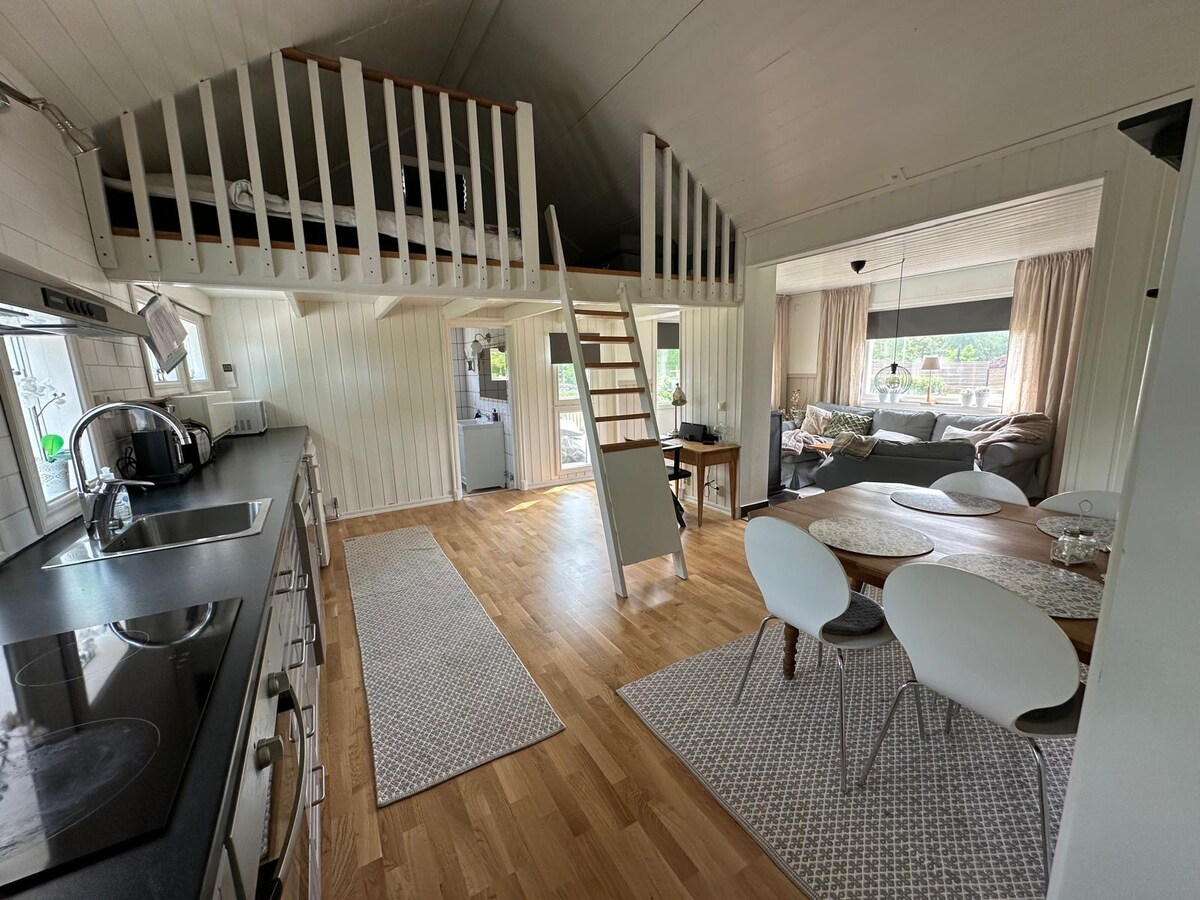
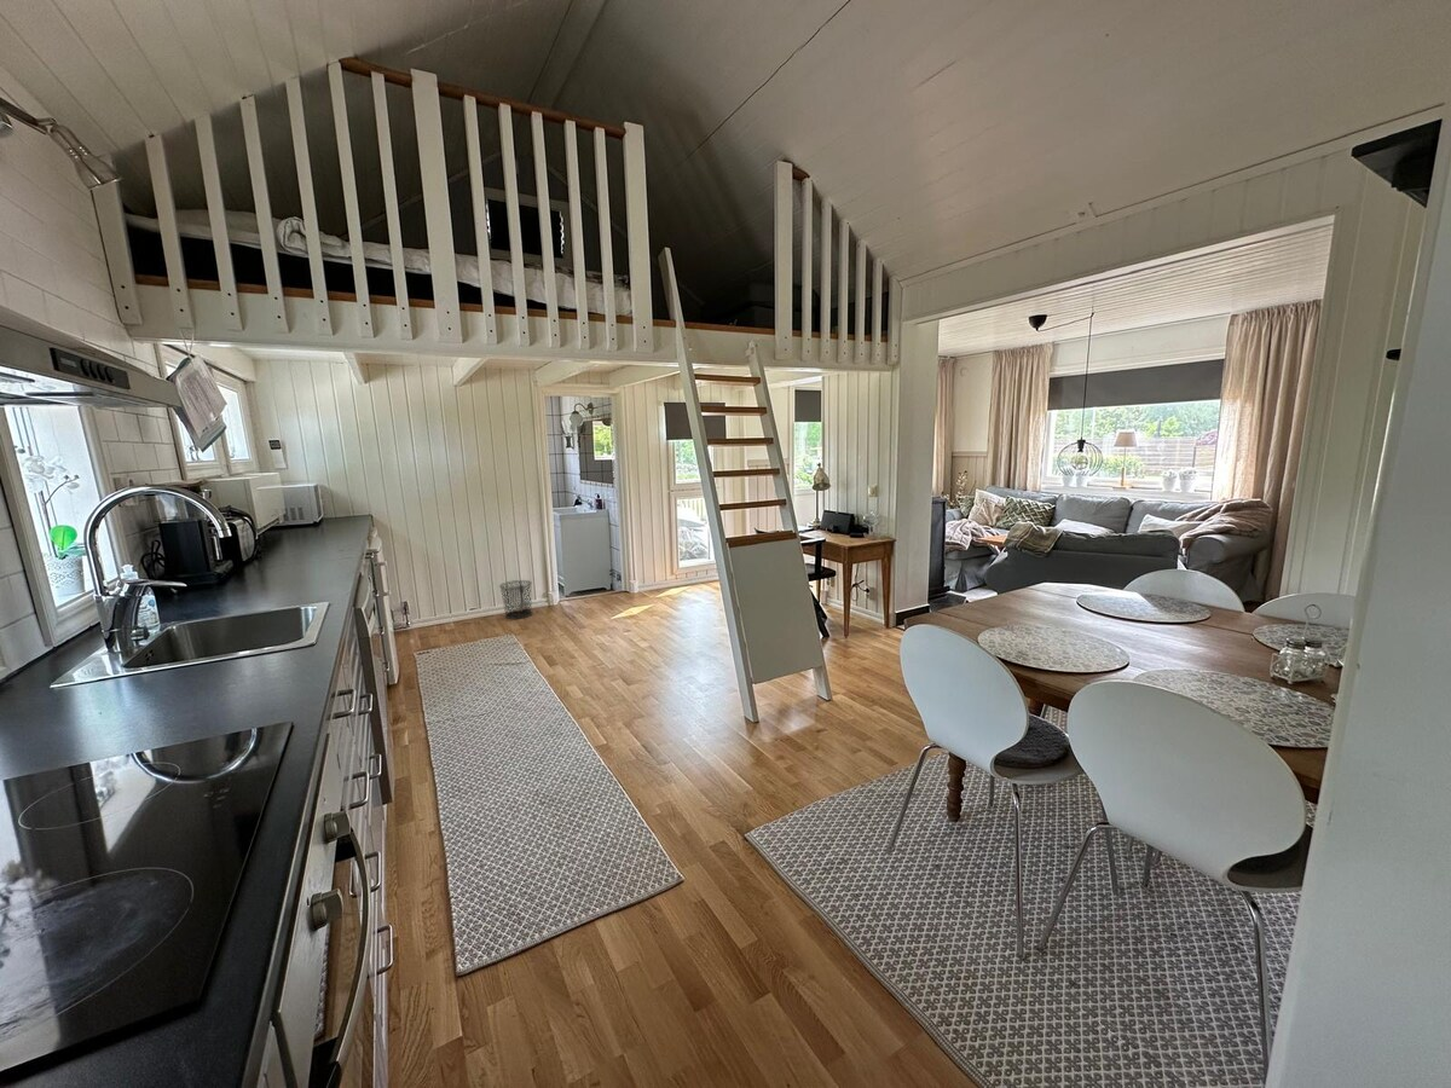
+ waste bin [498,579,533,620]
